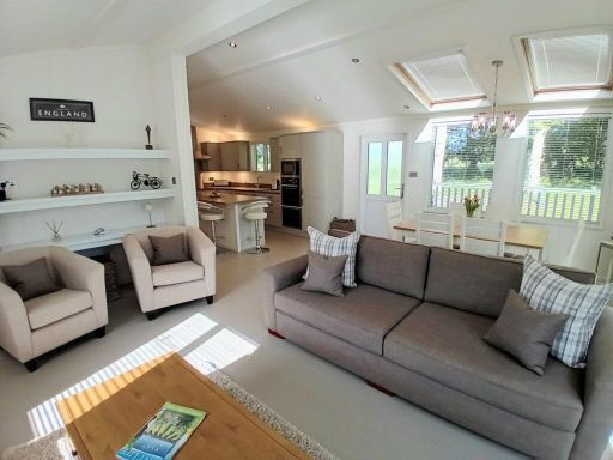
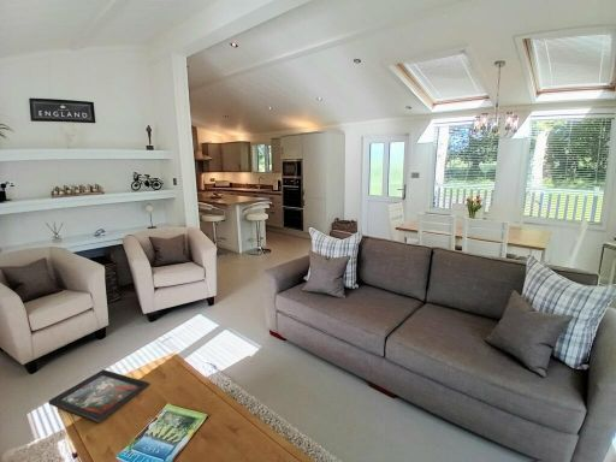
+ decorative tray [47,368,152,425]
